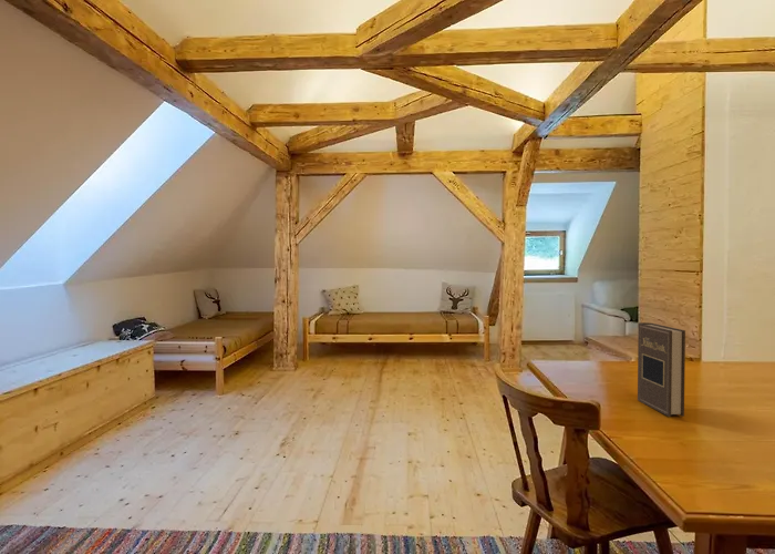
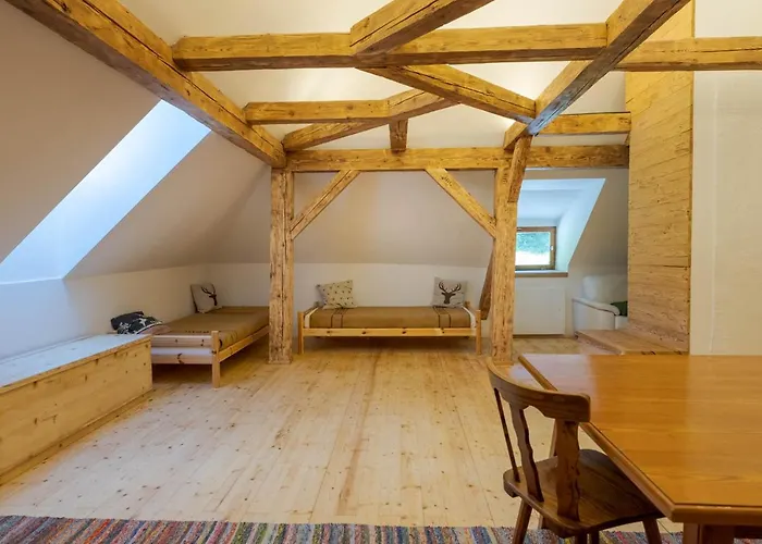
- book [637,321,686,418]
